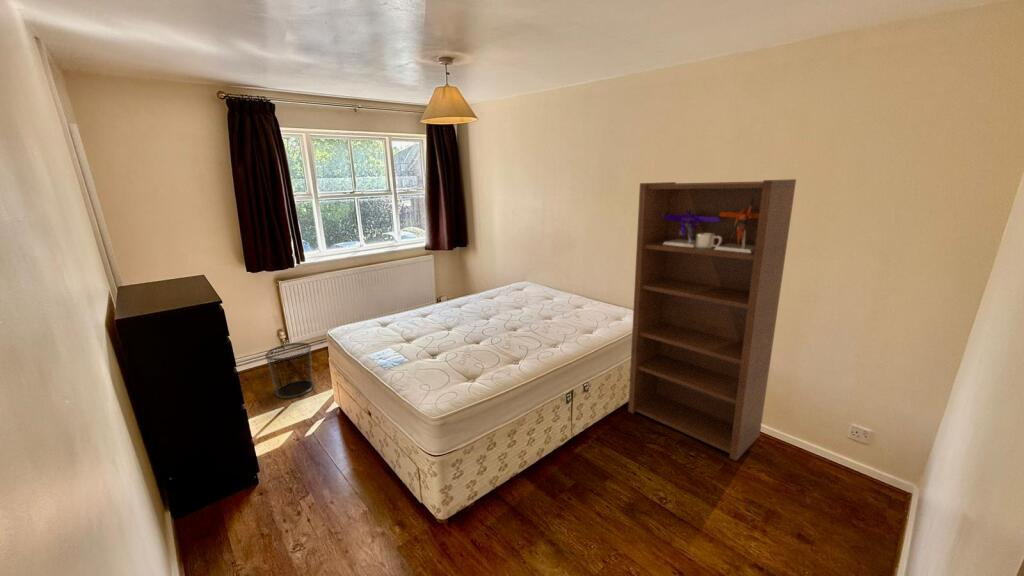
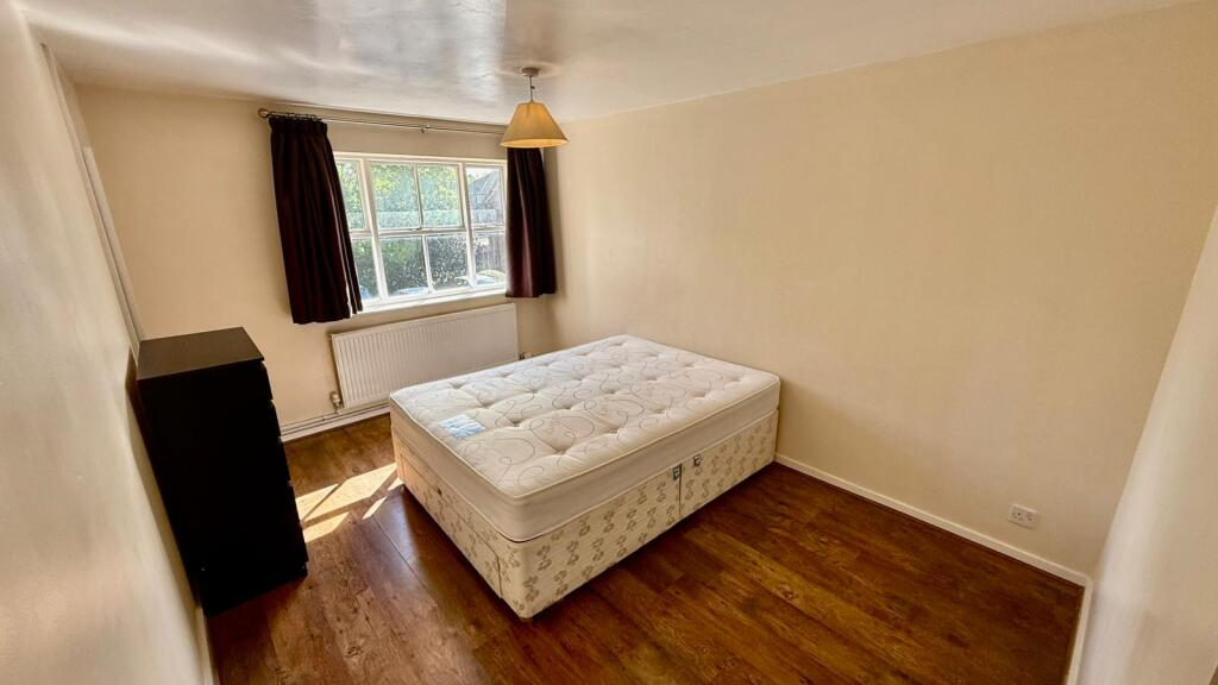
- waste bin [264,342,315,399]
- bookshelf [627,178,797,462]
